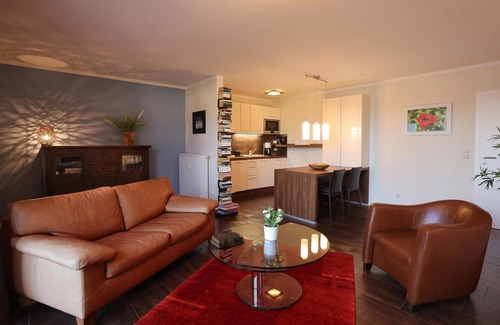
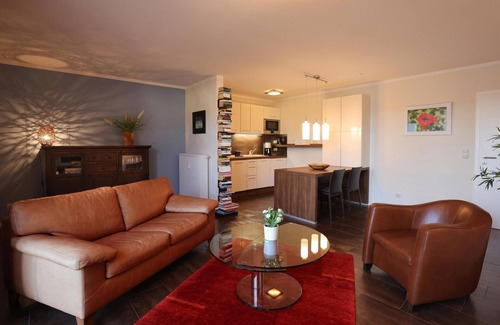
- book [210,230,246,250]
